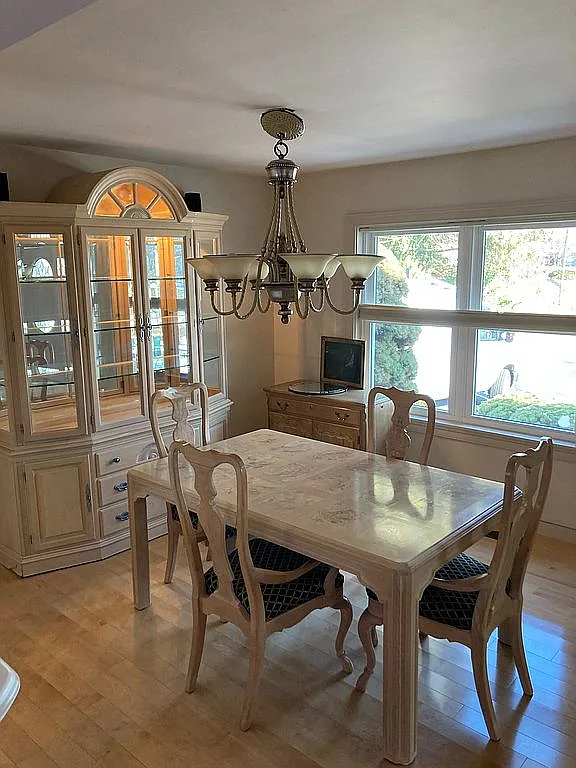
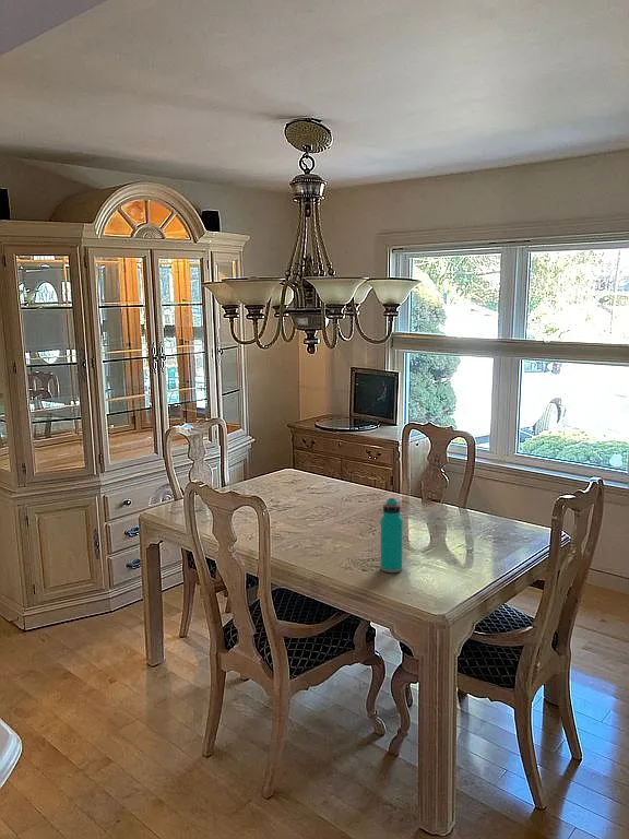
+ water bottle [380,497,404,574]
